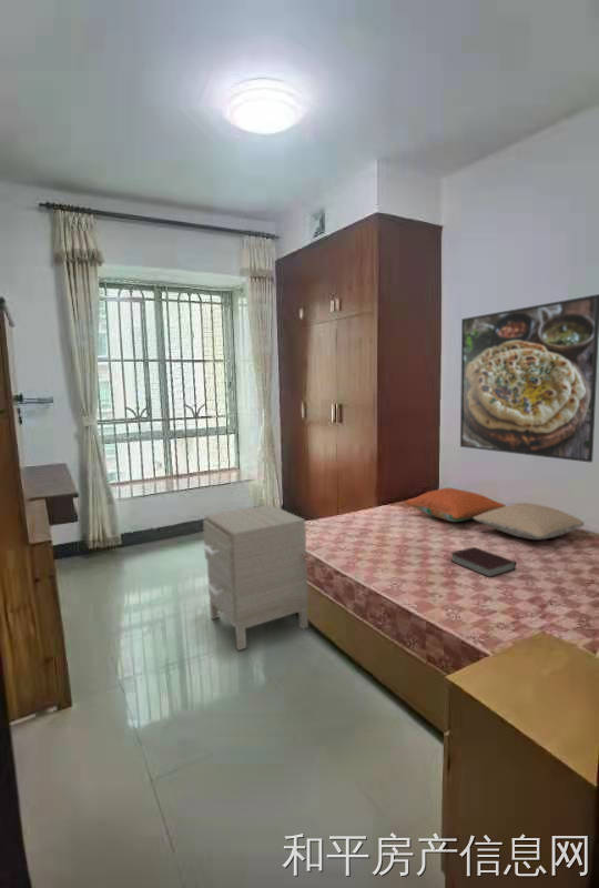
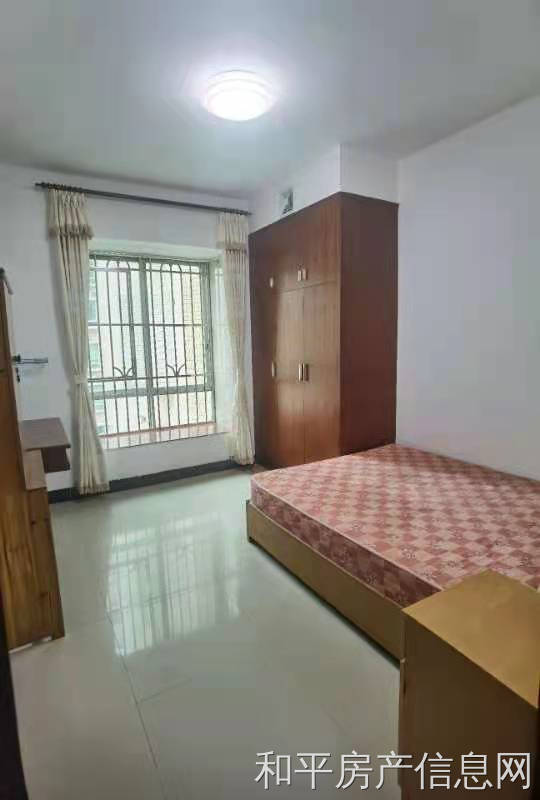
- pillow [473,502,586,541]
- nightstand [202,503,309,652]
- pillow [403,487,507,523]
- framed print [459,293,599,463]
- book [449,546,517,578]
